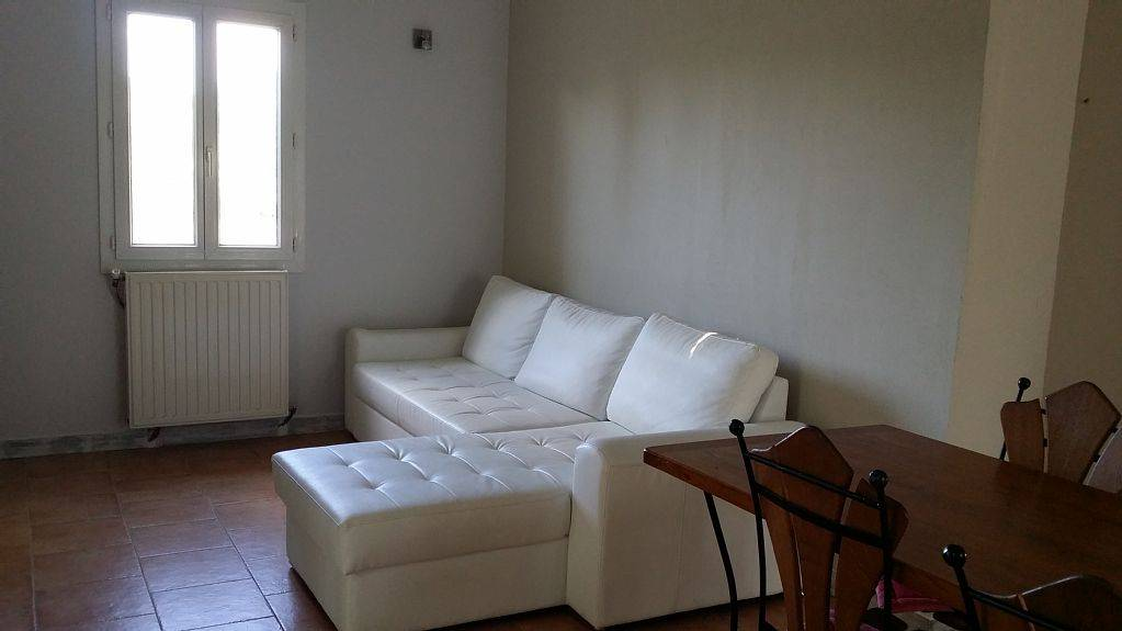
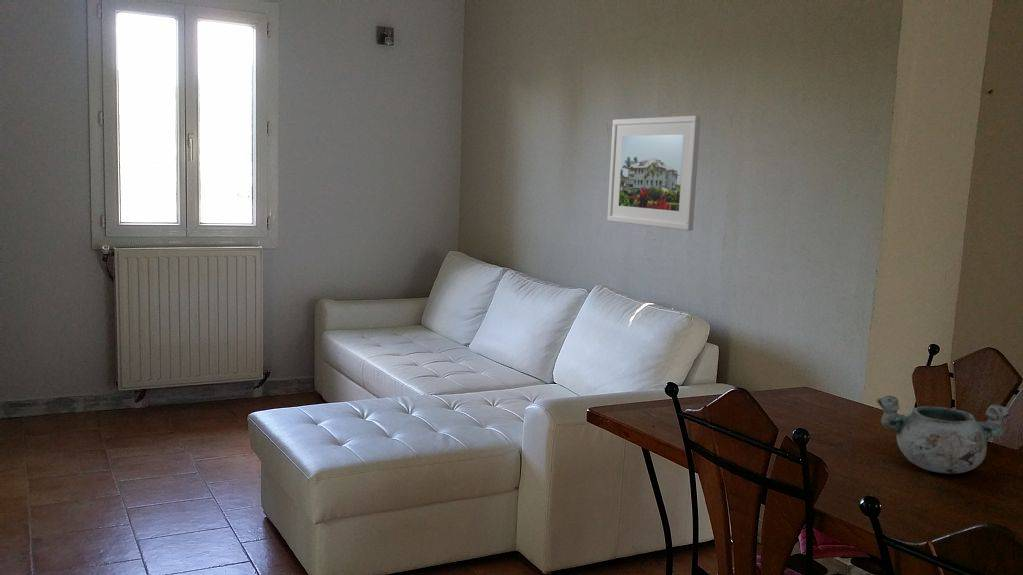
+ decorative bowl [876,395,1012,475]
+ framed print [606,114,701,231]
